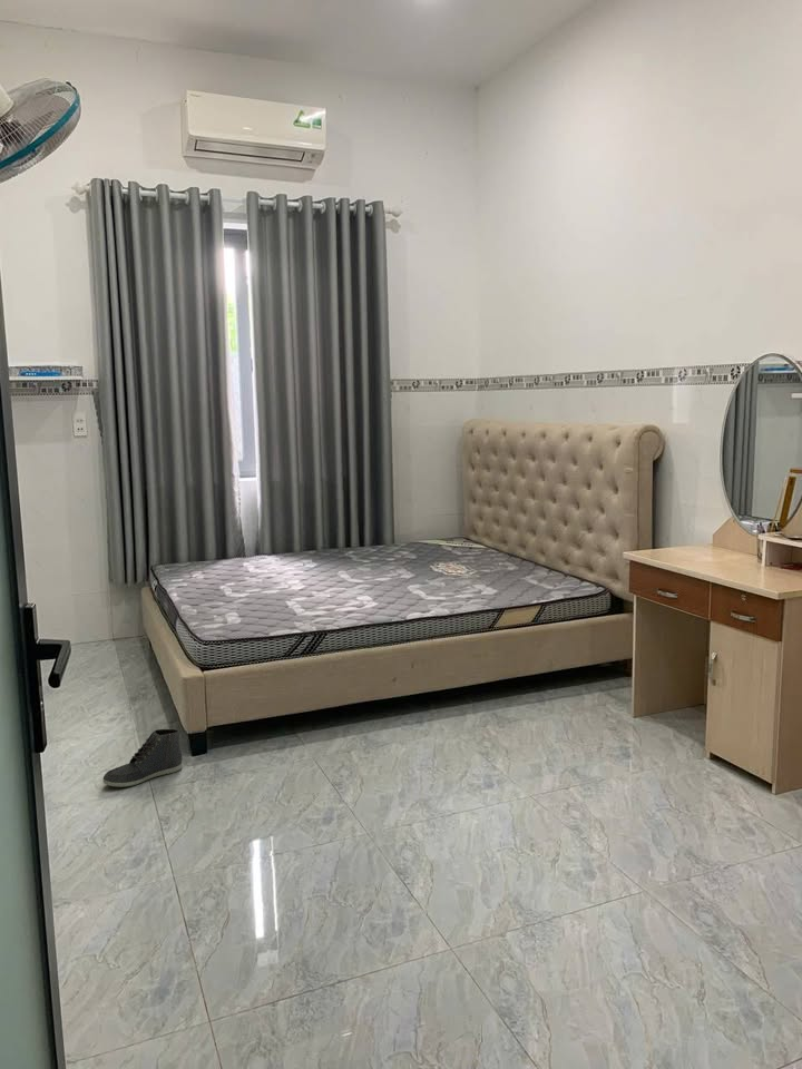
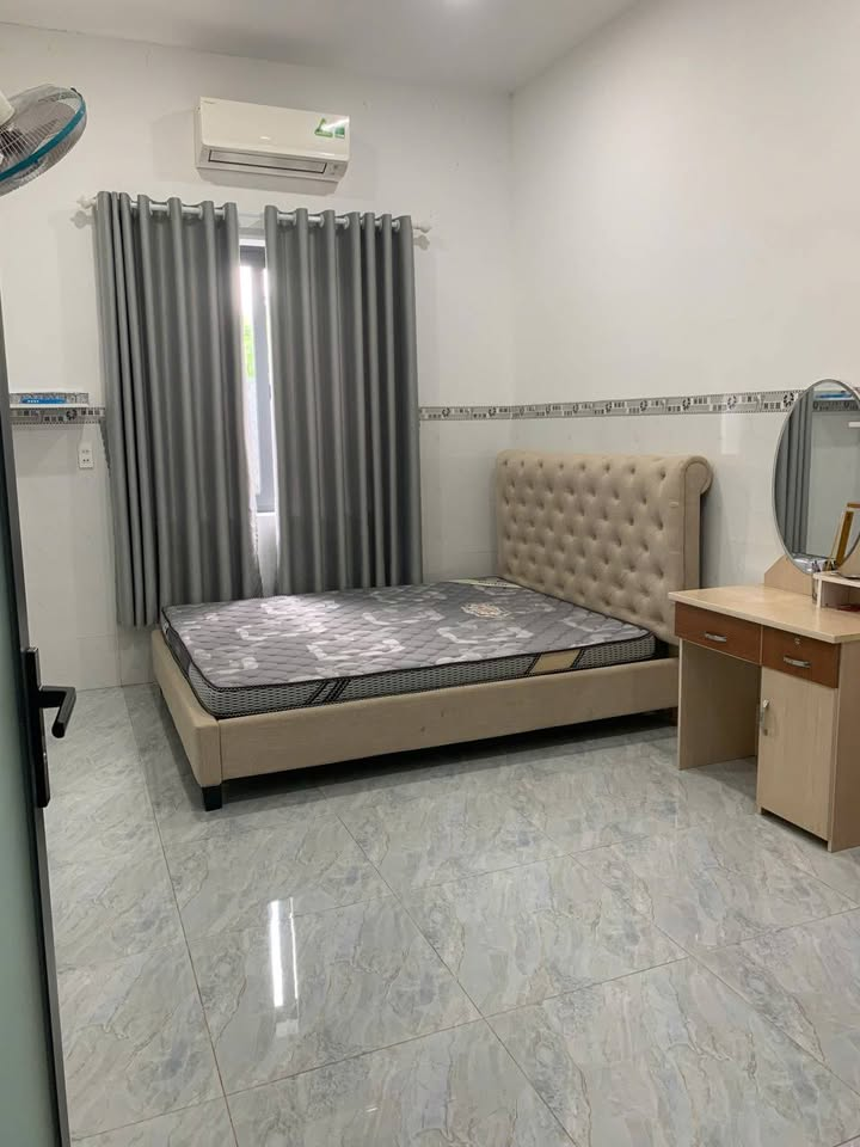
- sneaker [102,728,184,788]
